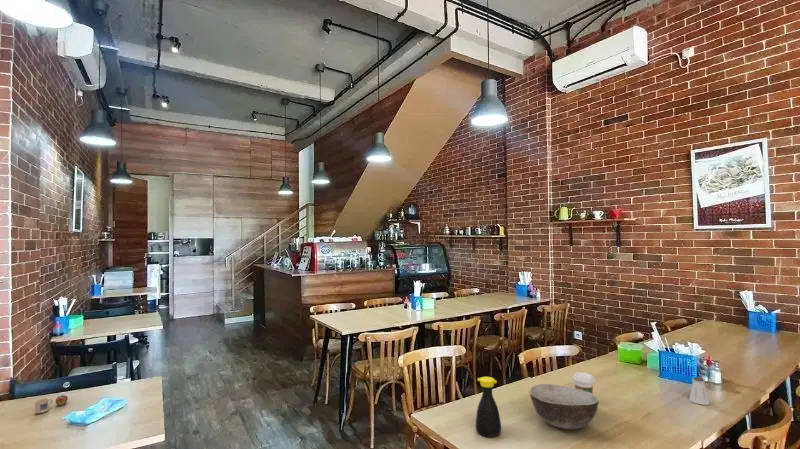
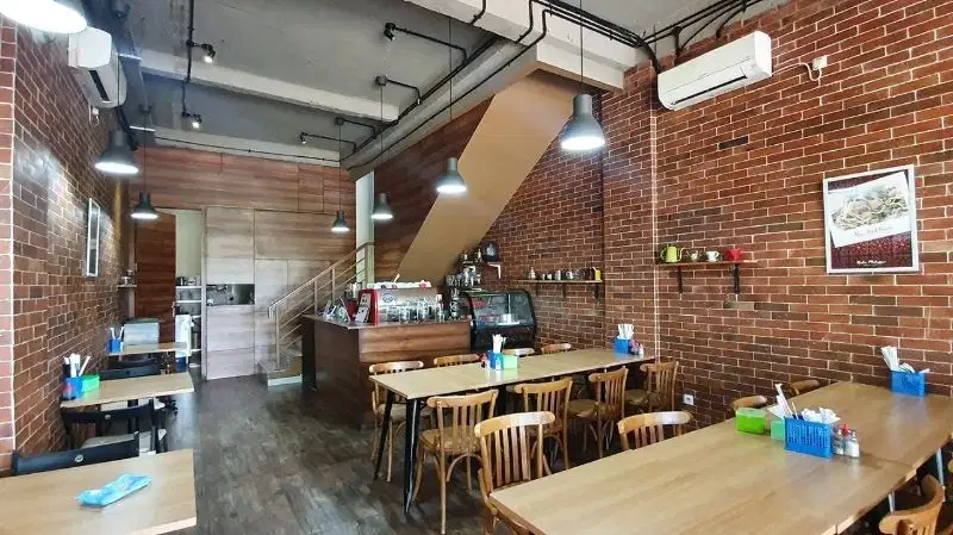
- bowl [528,383,600,430]
- bottle [475,376,502,438]
- mug [34,394,69,414]
- saltshaker [688,376,711,406]
- coffee cup [572,371,596,394]
